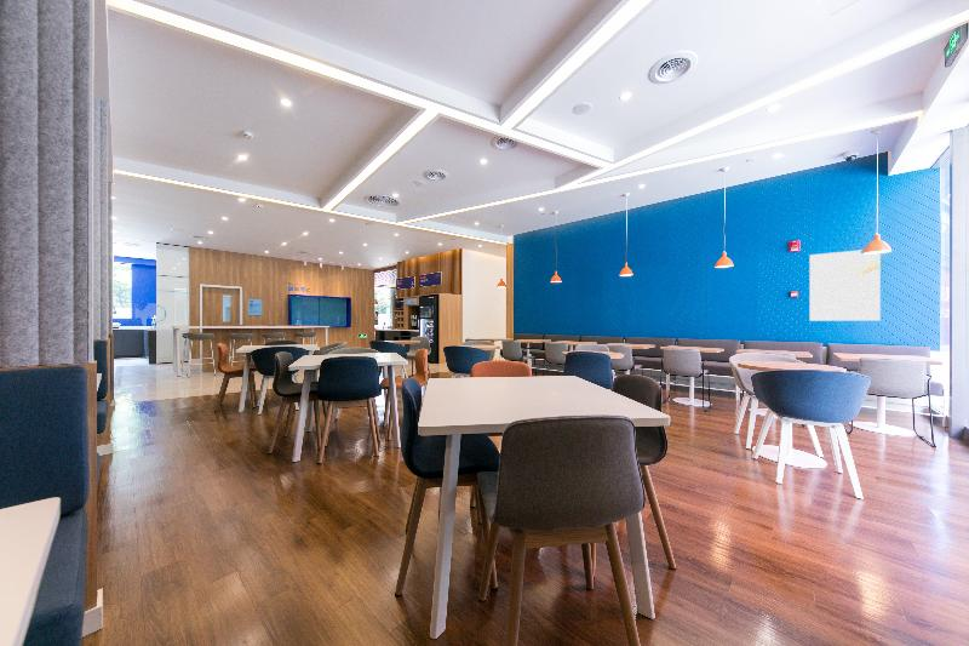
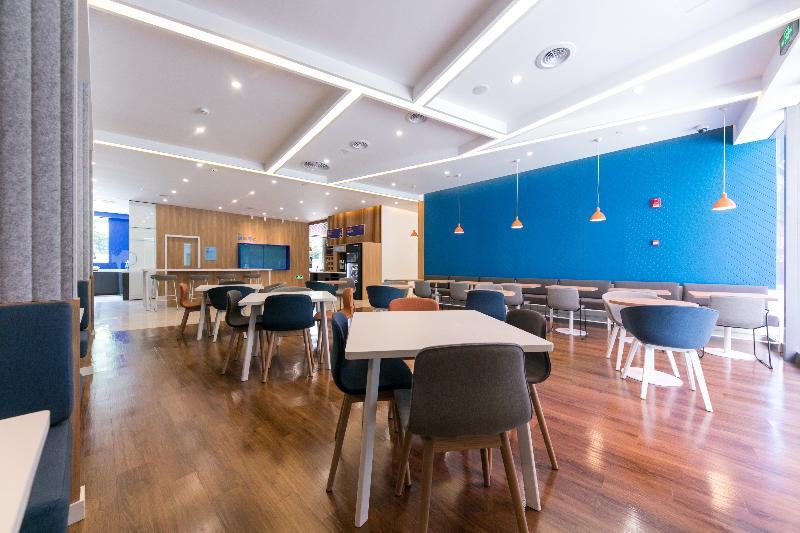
- wall art [809,248,882,322]
